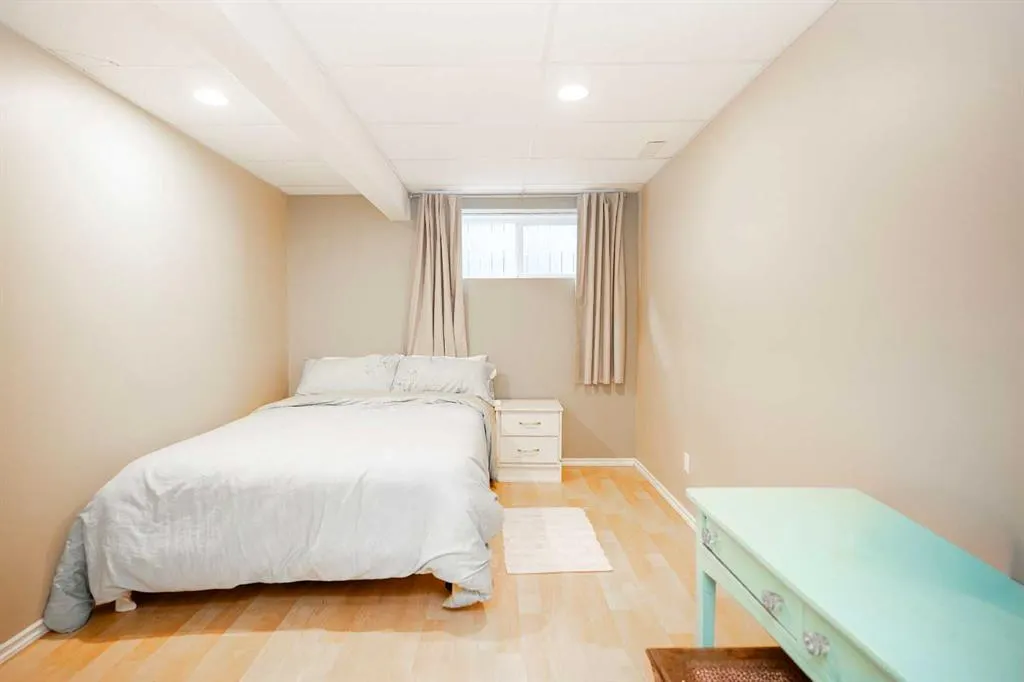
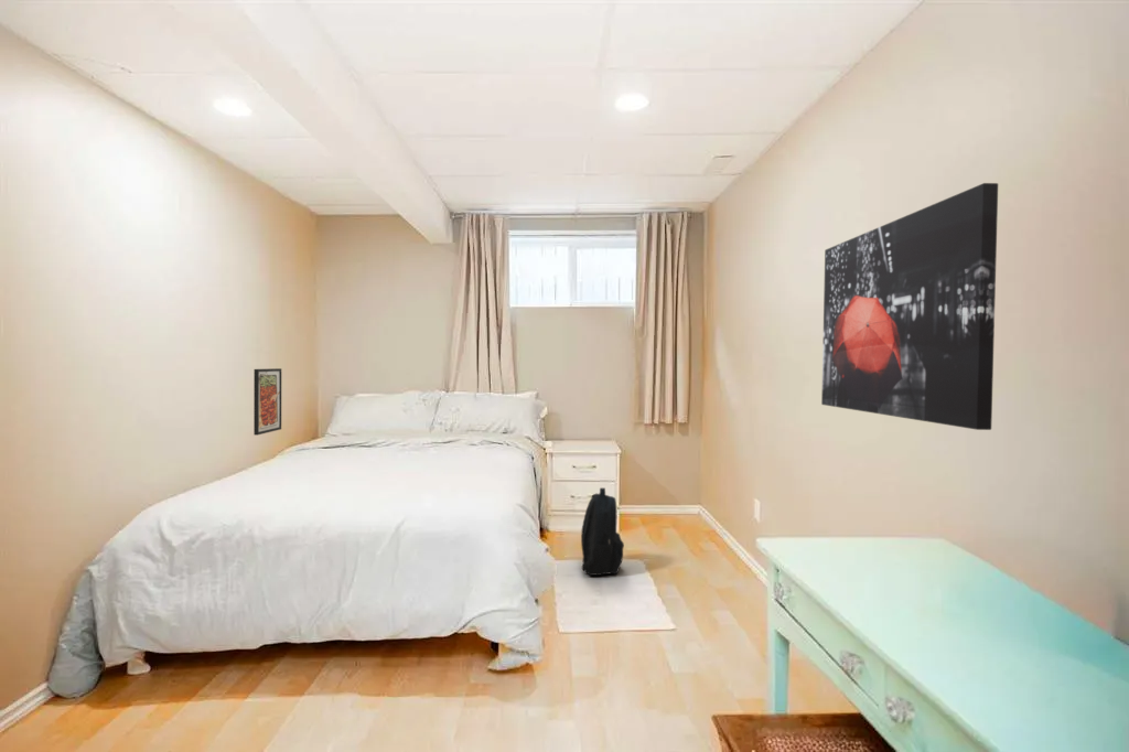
+ wall art [820,182,999,431]
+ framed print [252,367,282,437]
+ backpack [580,486,625,577]
